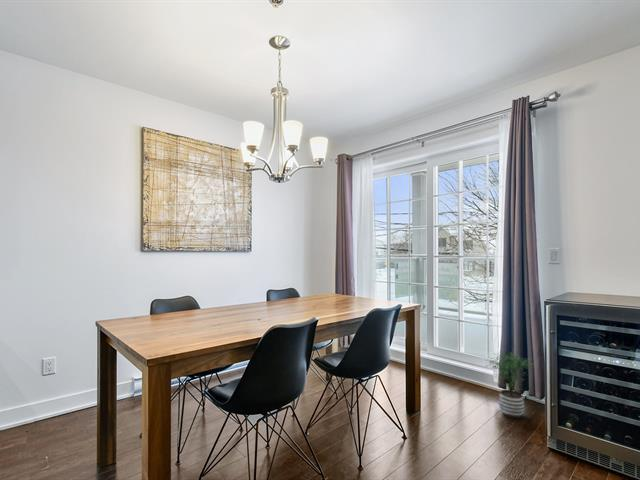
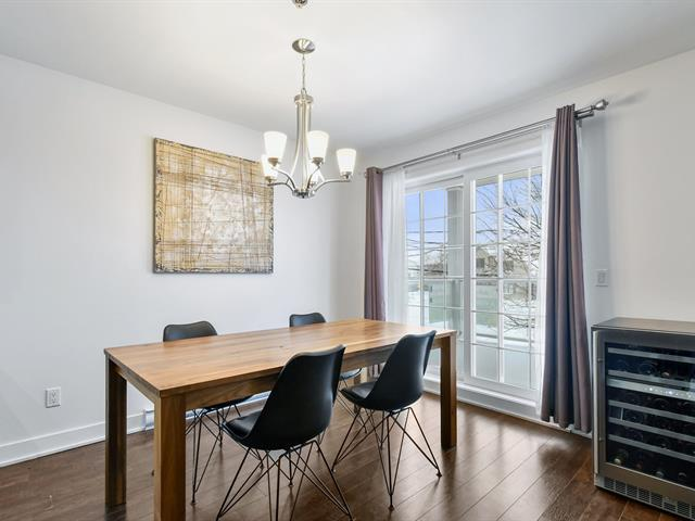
- potted plant [484,350,534,420]
